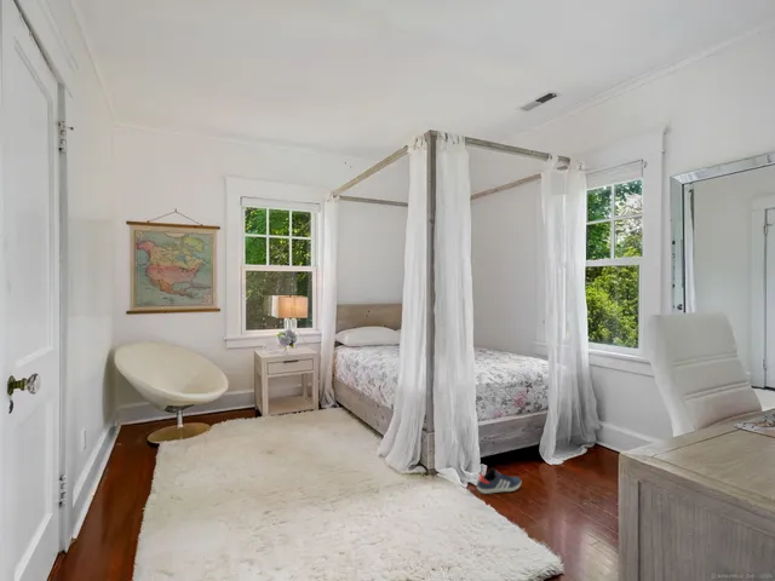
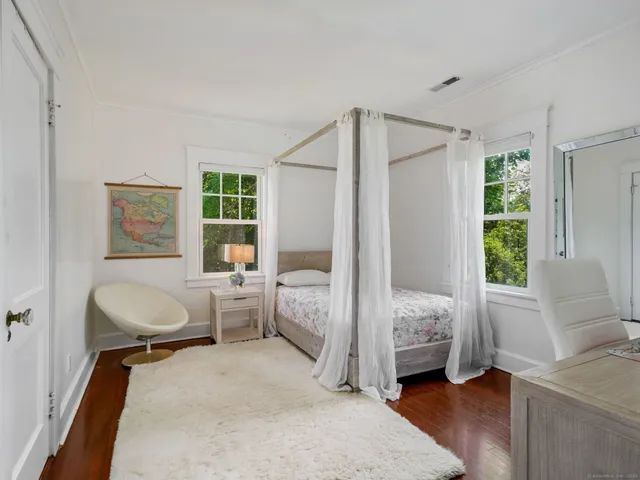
- sneaker [476,467,522,495]
